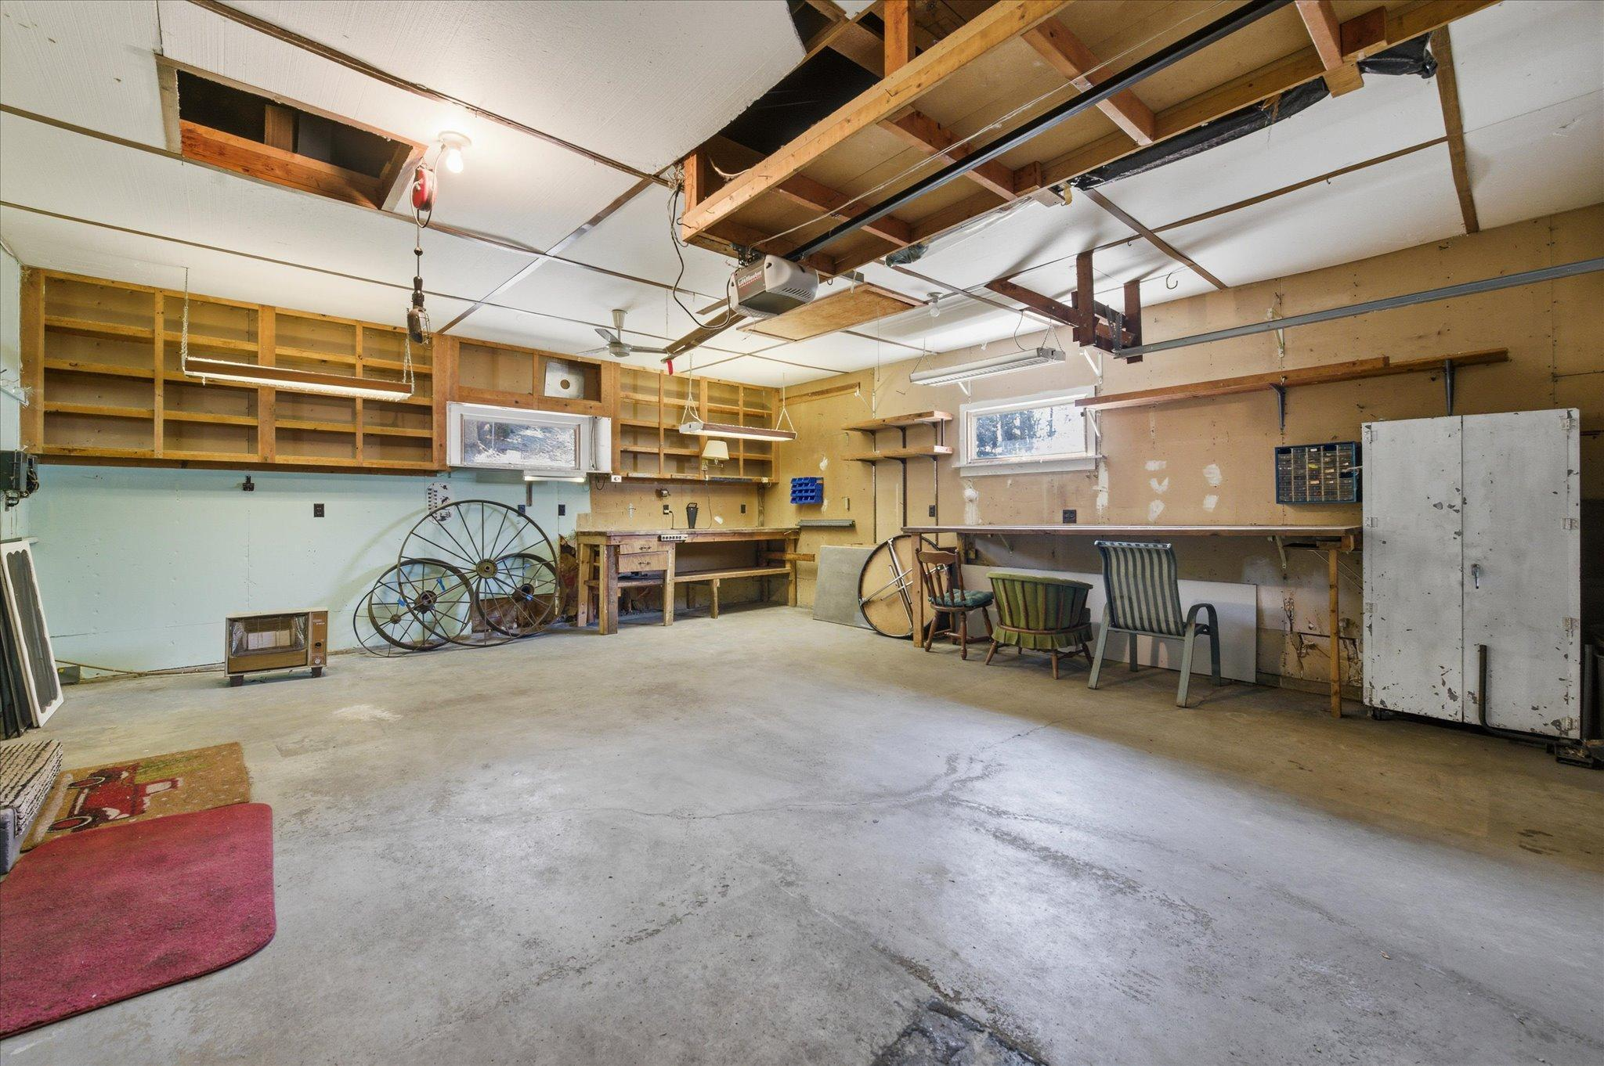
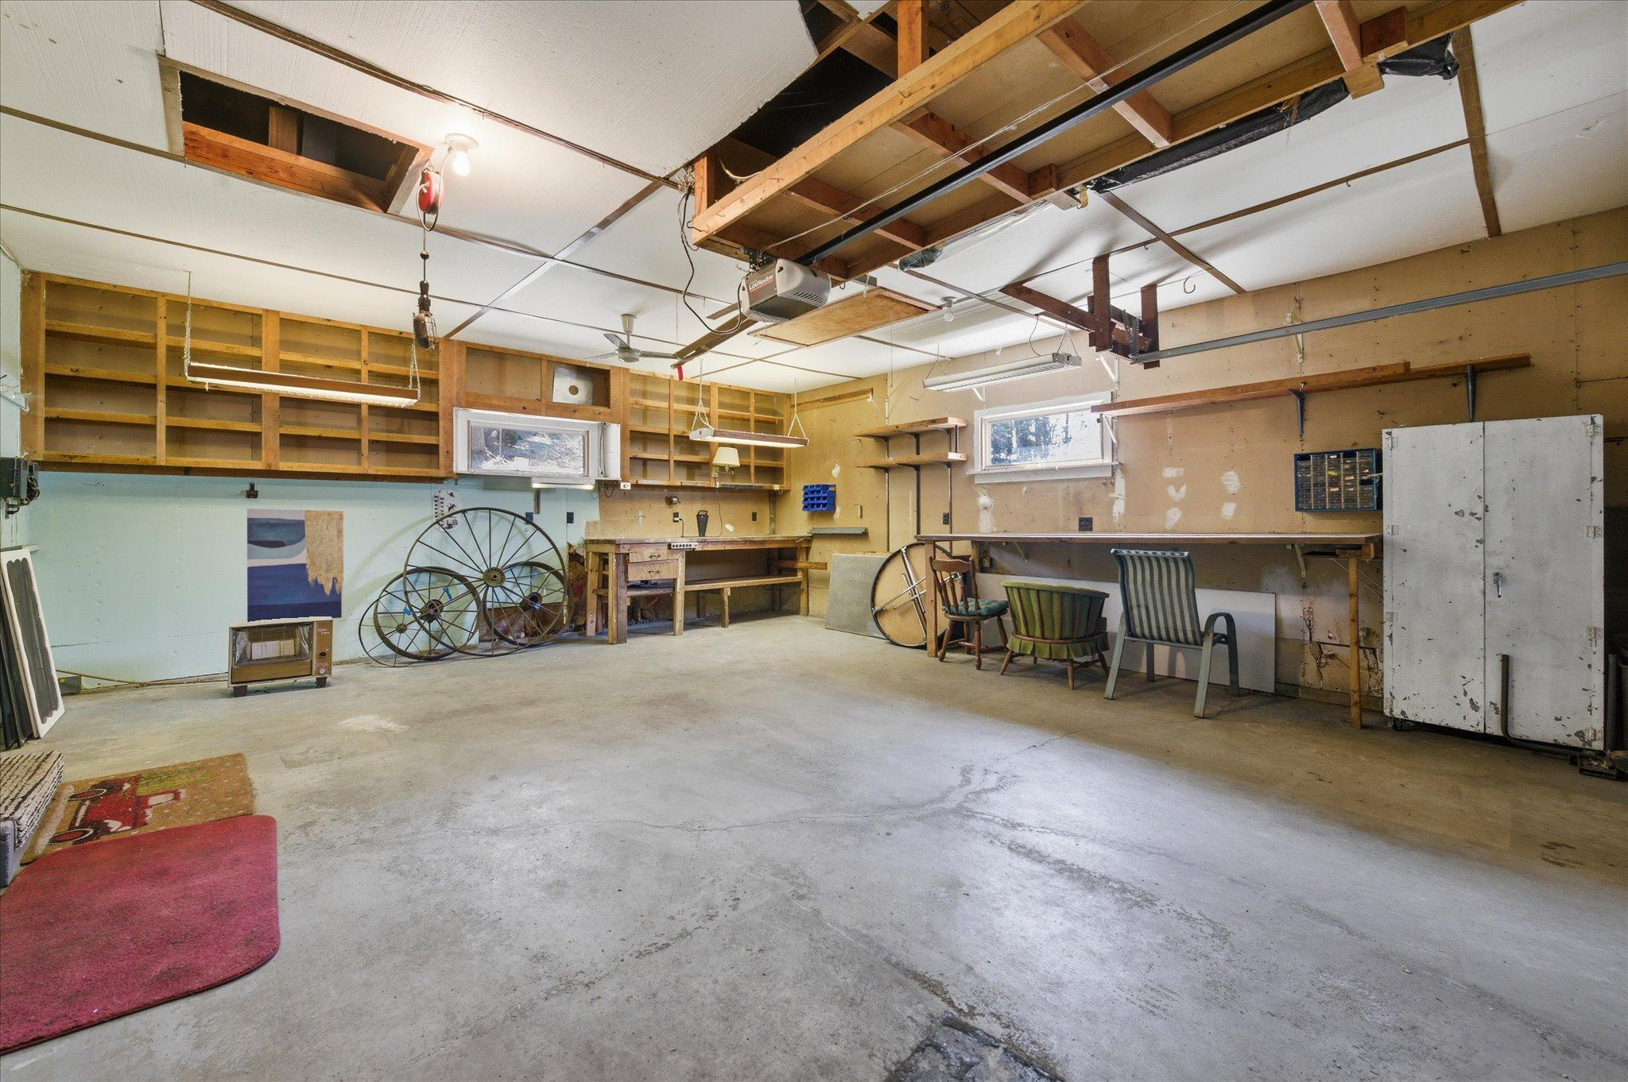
+ wall art [246,507,344,623]
